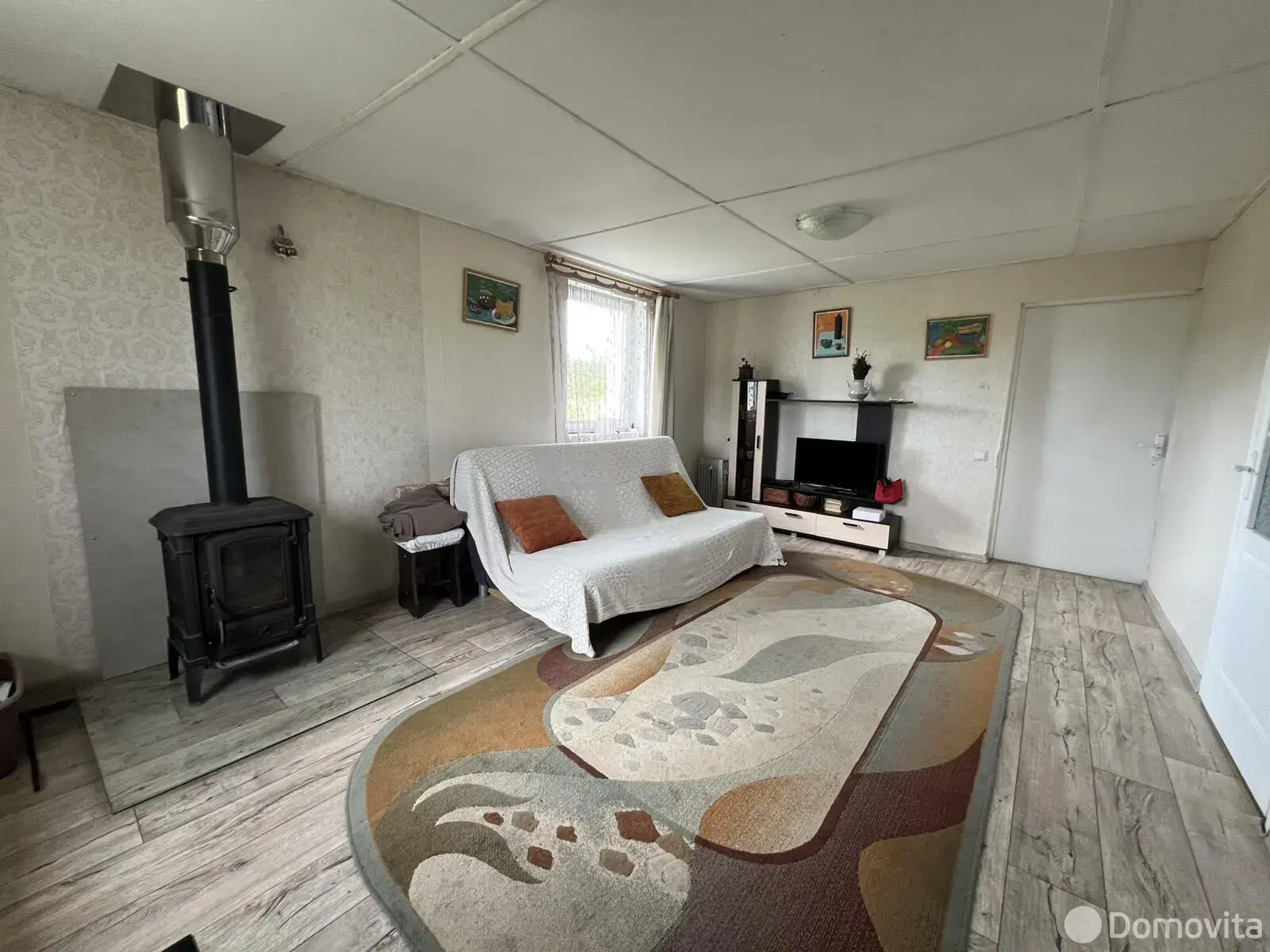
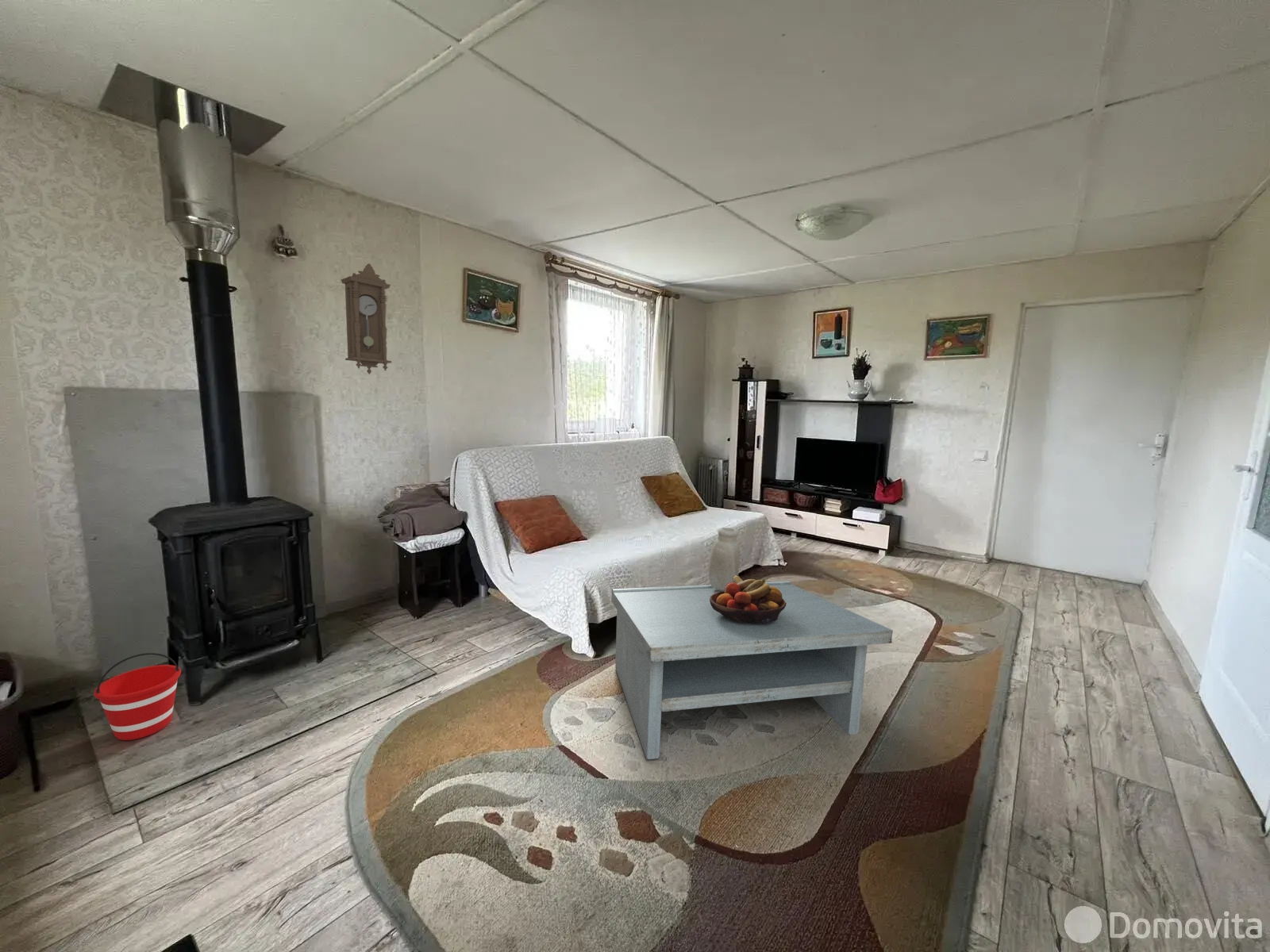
+ coffee table [610,580,894,761]
+ pendulum clock [340,263,392,375]
+ fruit bowl [710,575,787,623]
+ vase [707,527,741,591]
+ bucket [93,652,182,741]
